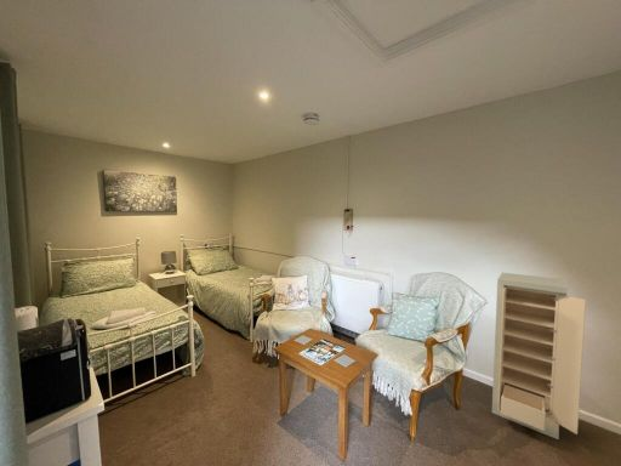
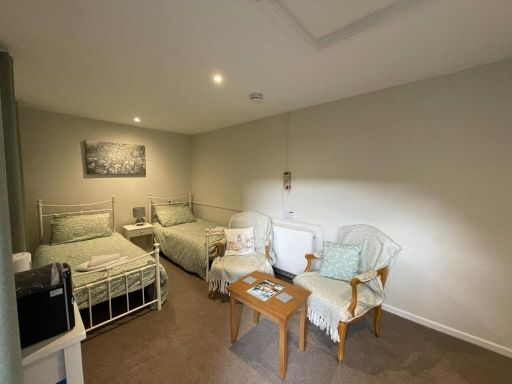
- storage cabinet [491,272,587,441]
